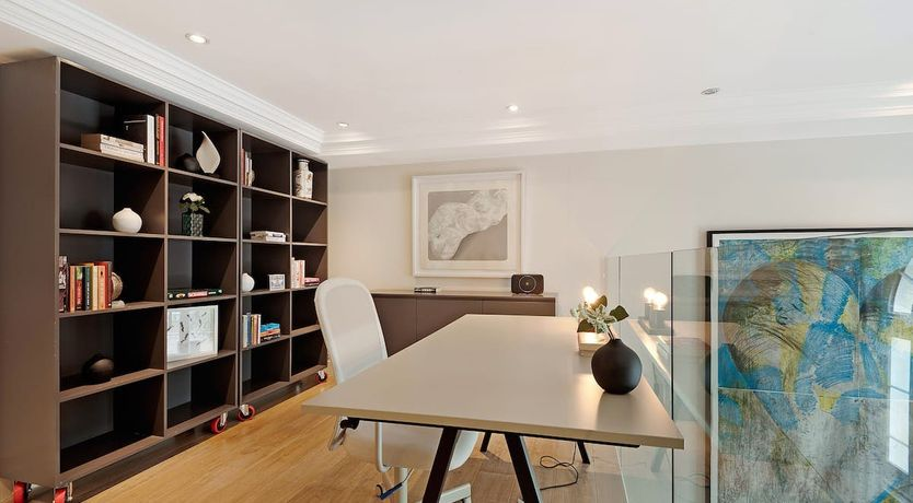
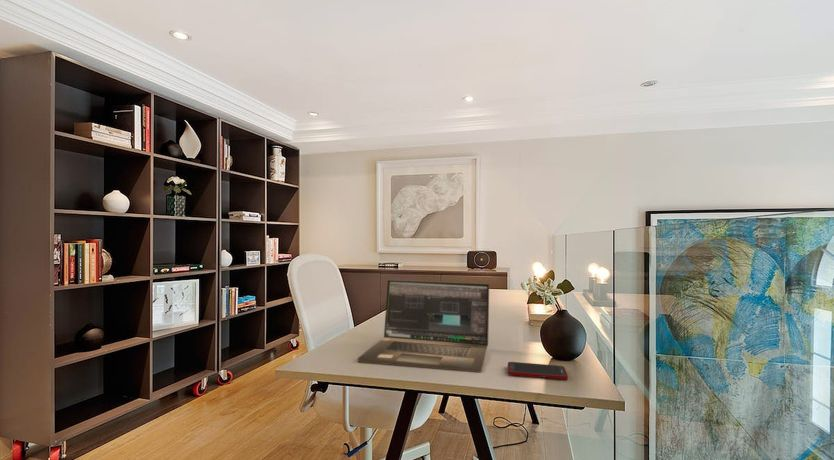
+ cell phone [507,361,569,381]
+ laptop [357,279,490,373]
